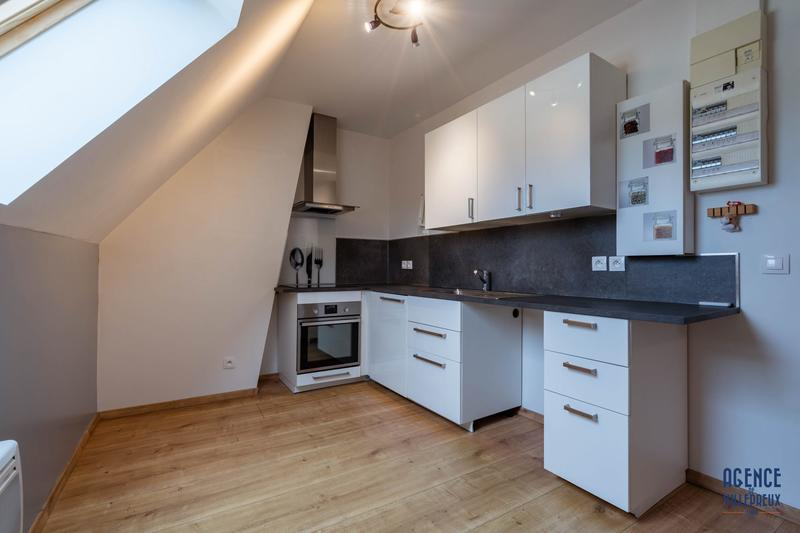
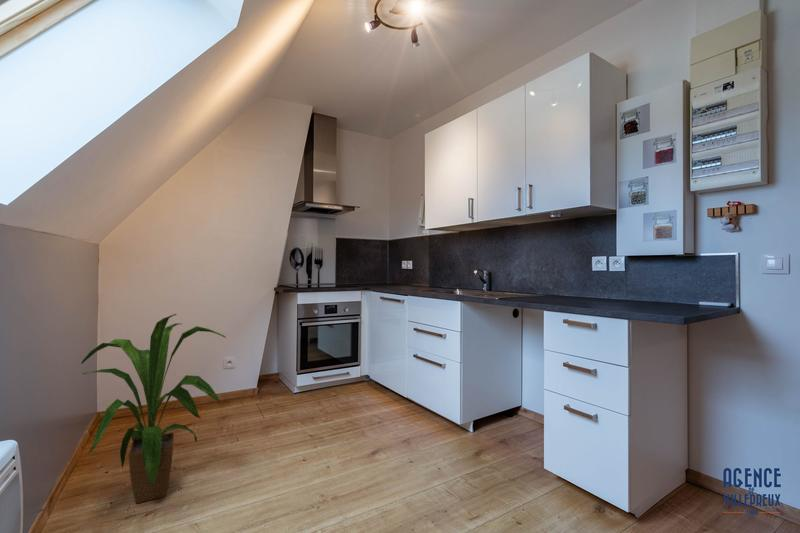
+ house plant [80,313,226,504]
